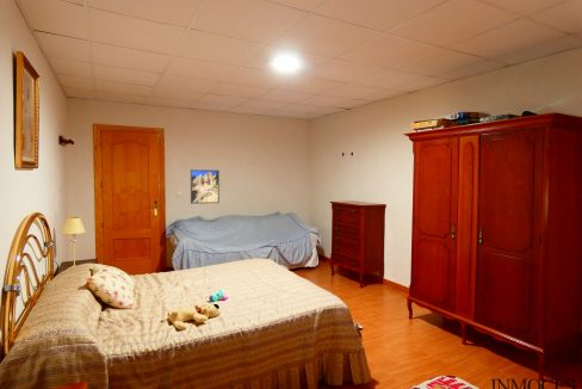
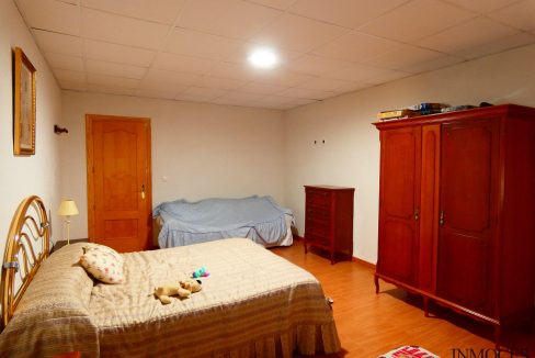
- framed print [190,168,221,205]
